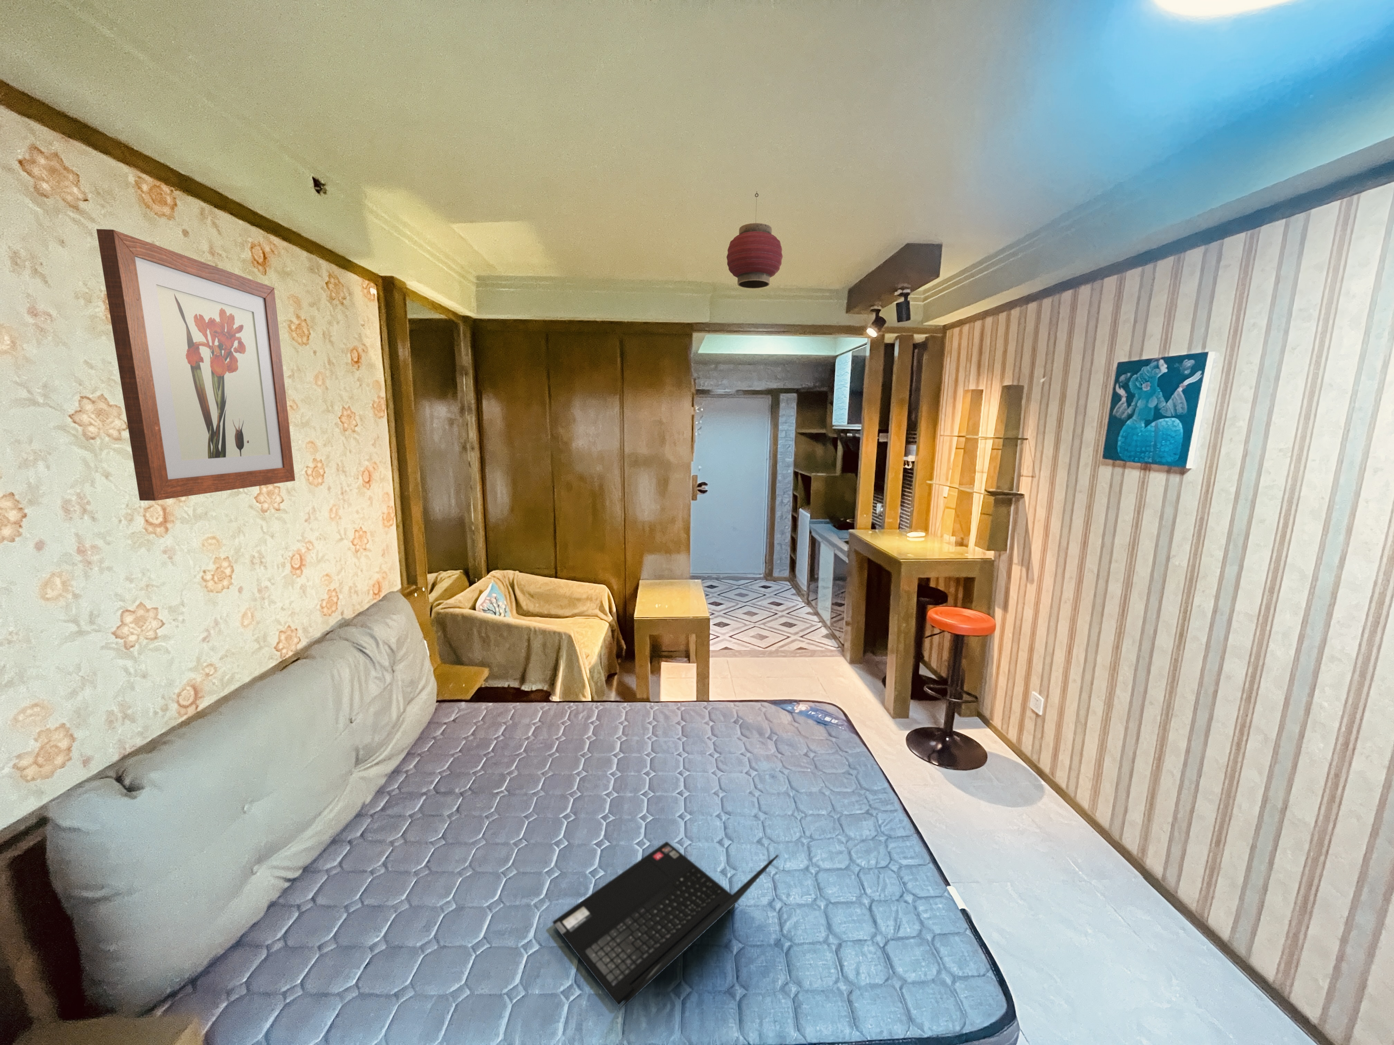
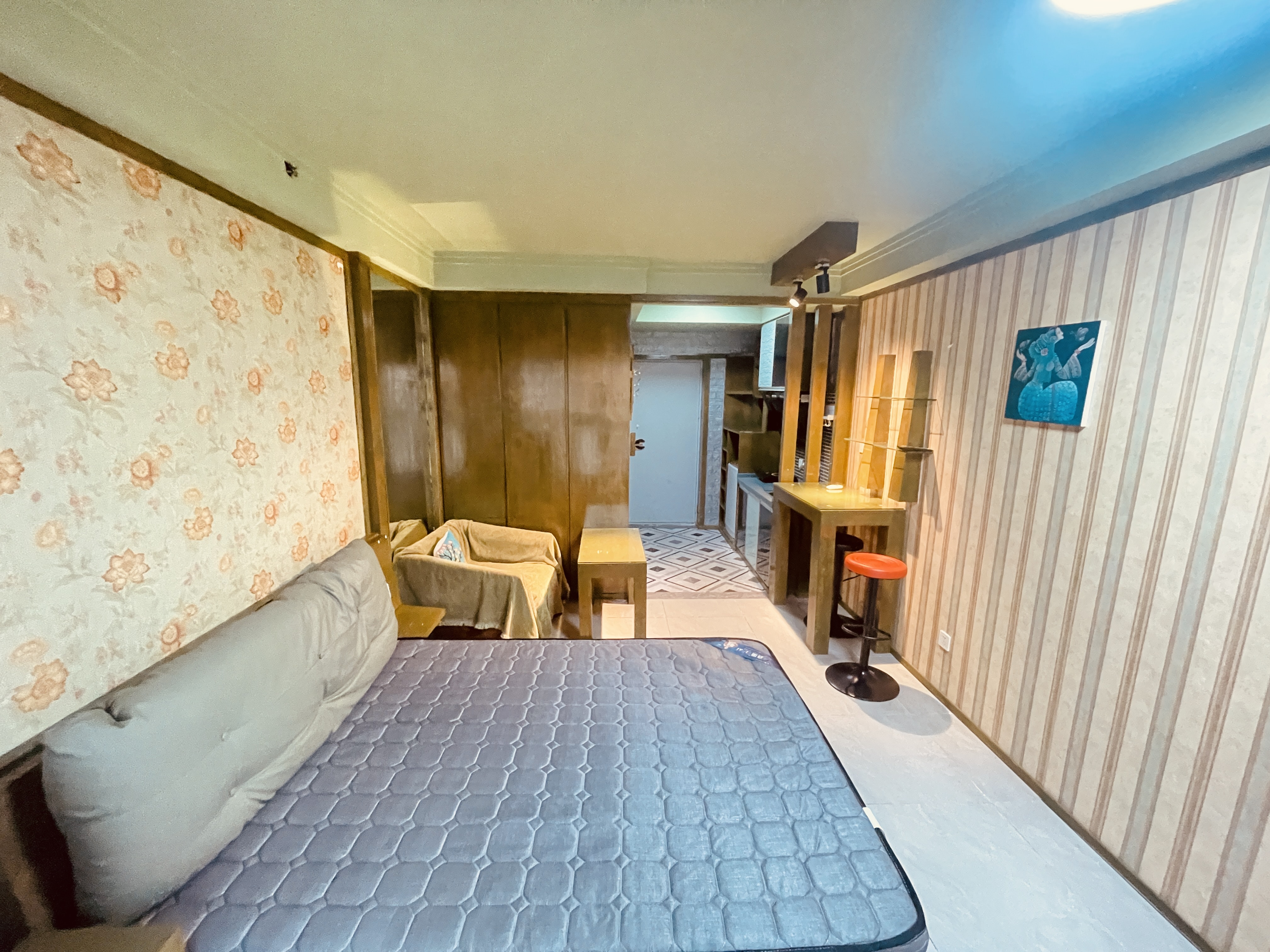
- laptop computer [552,841,779,1012]
- hanging lantern [726,191,783,289]
- wall art [95,228,295,501]
